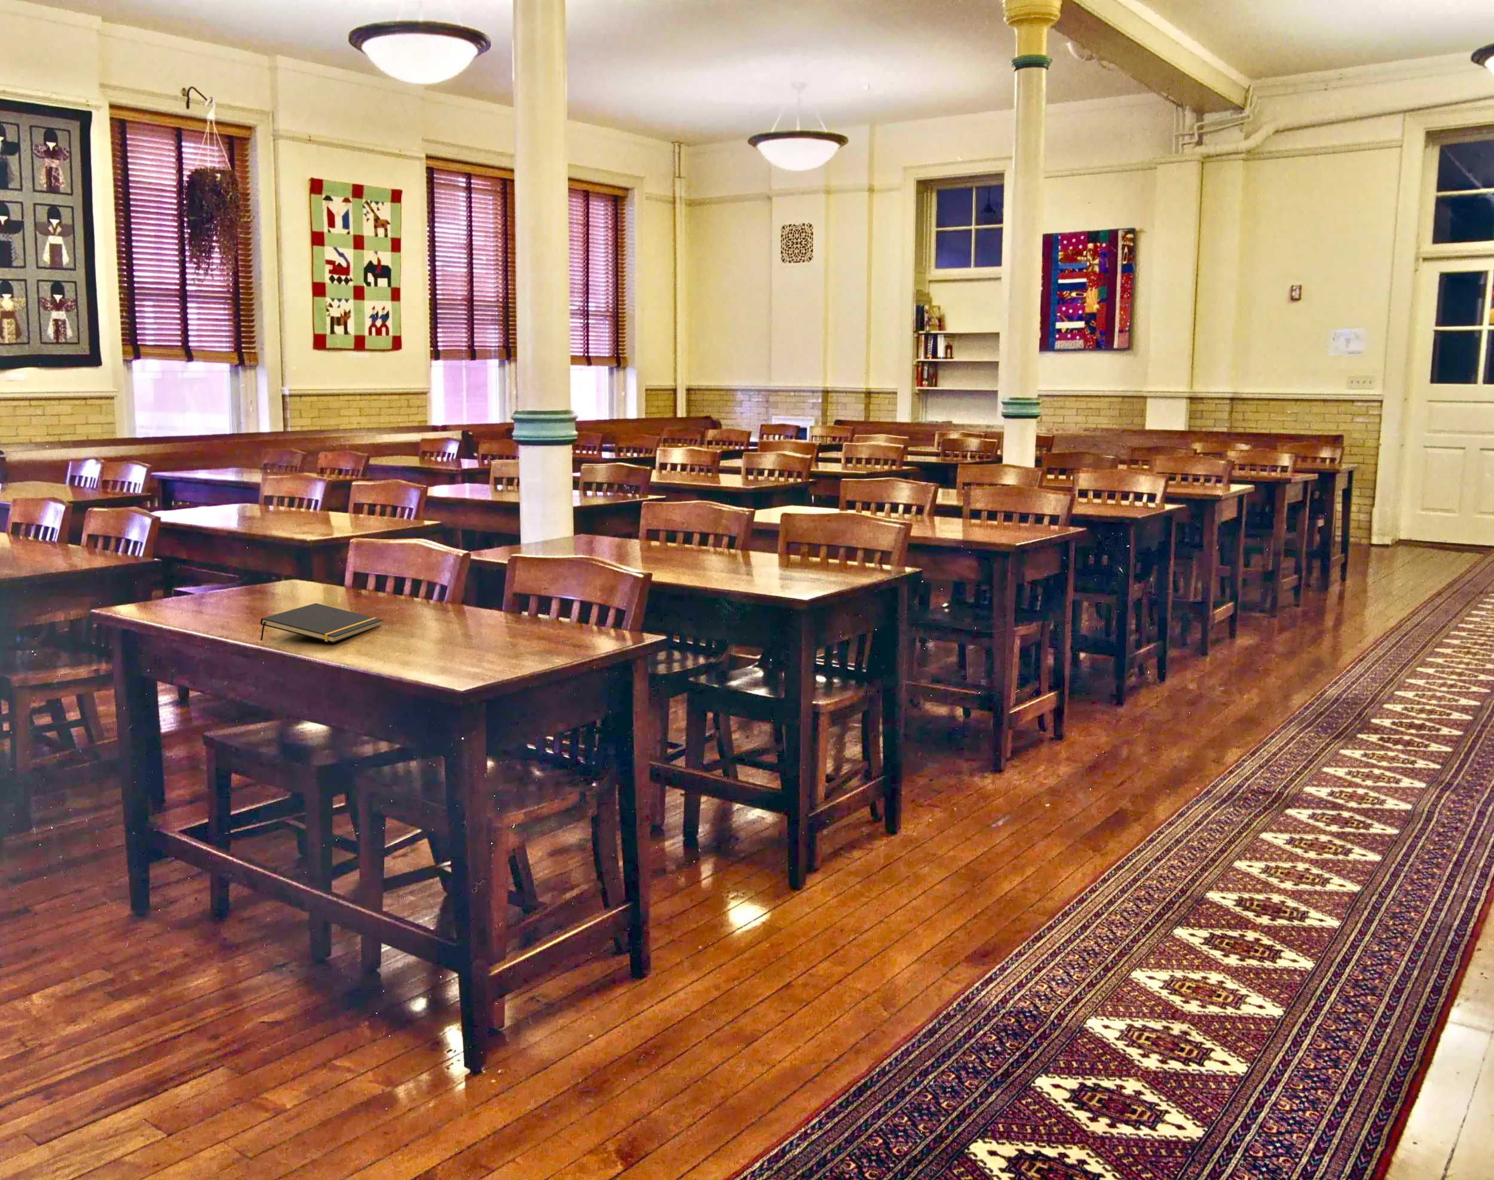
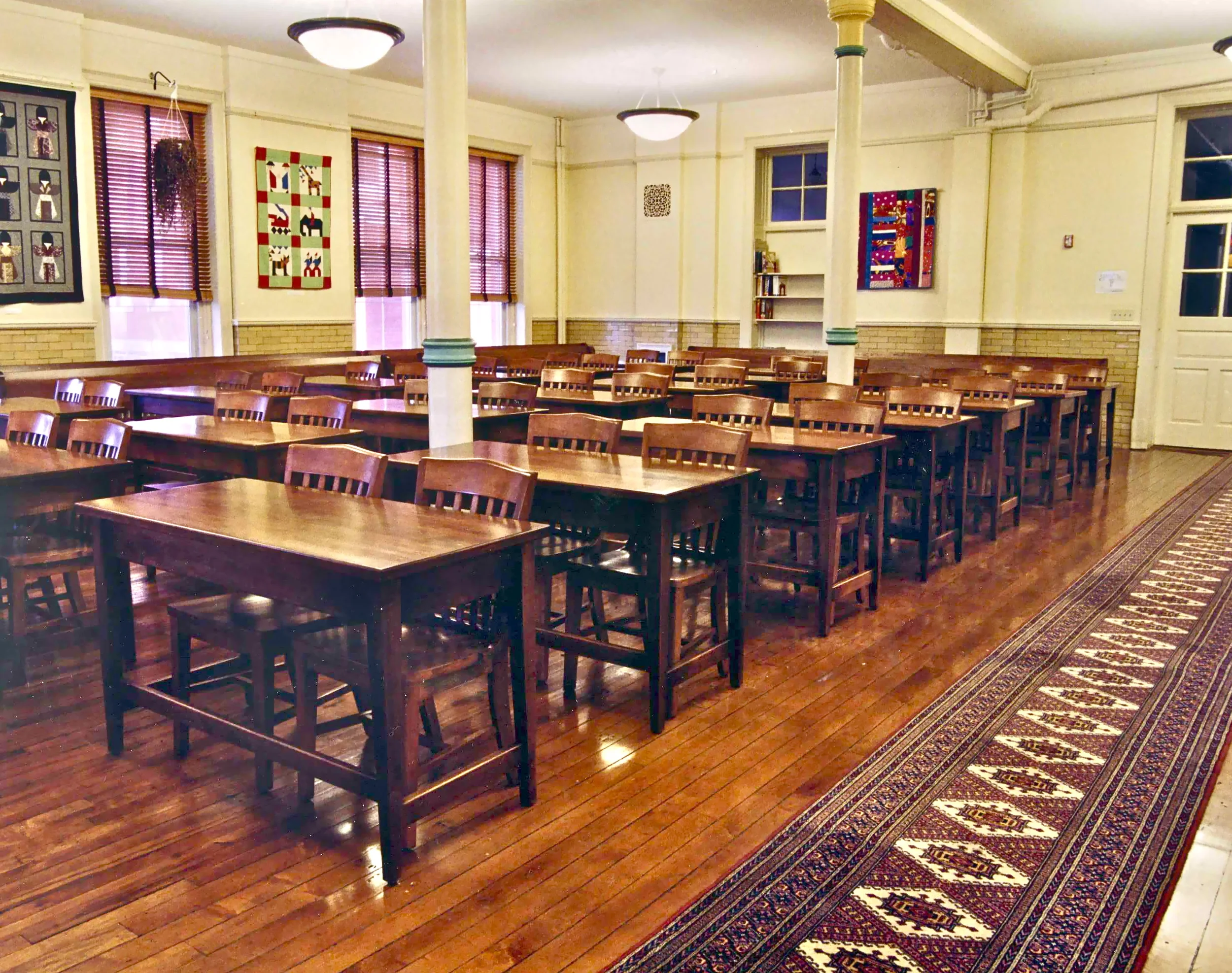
- notepad [260,603,383,644]
